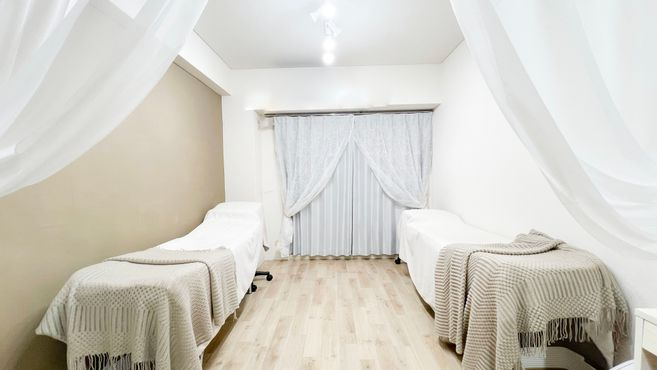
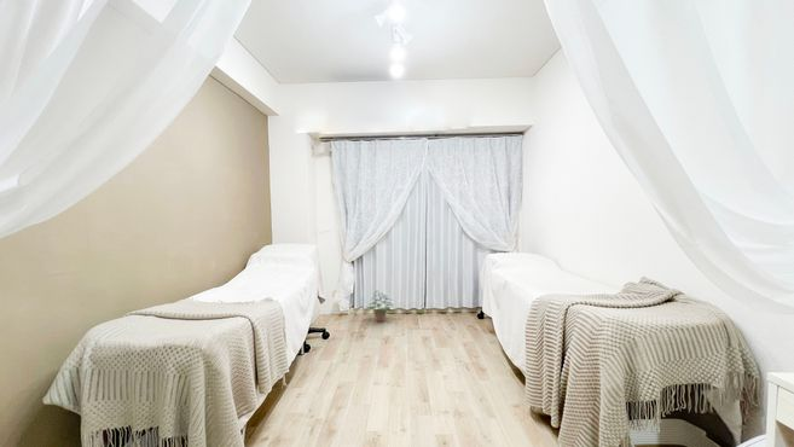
+ potted plant [364,289,396,323]
